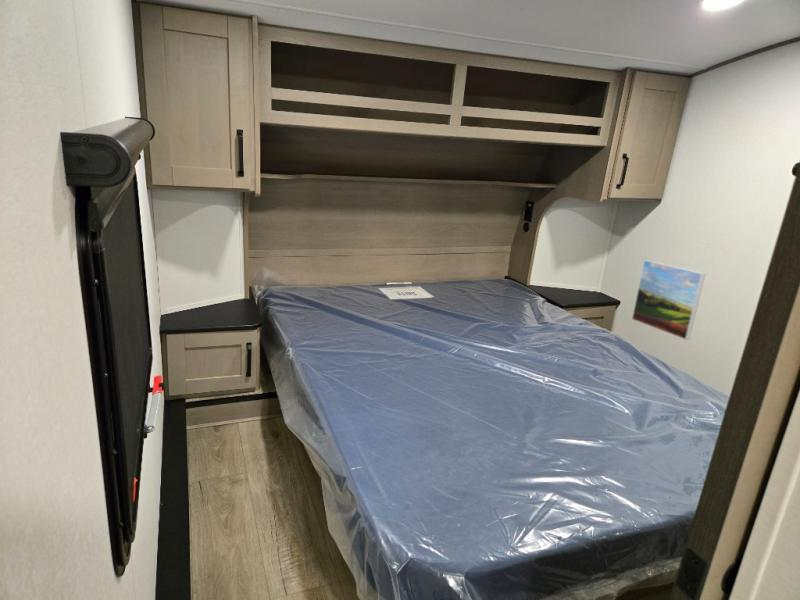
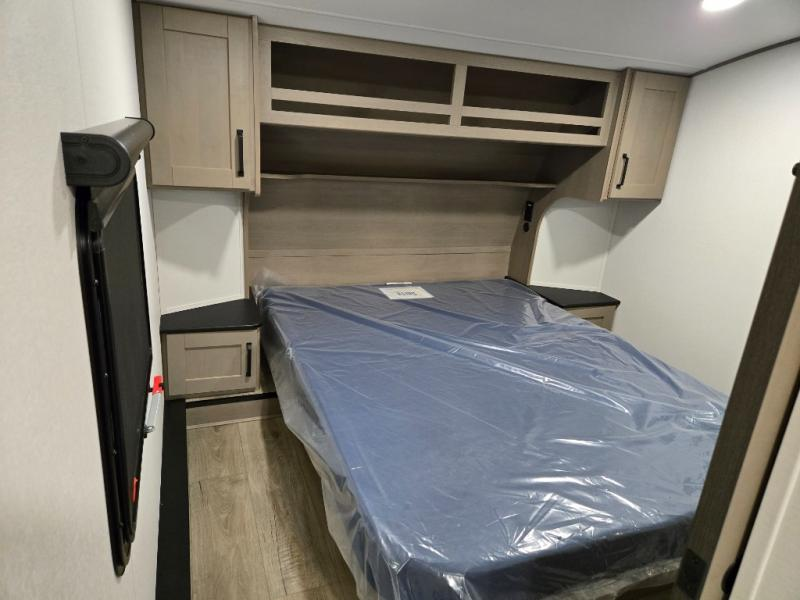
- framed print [631,259,707,341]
